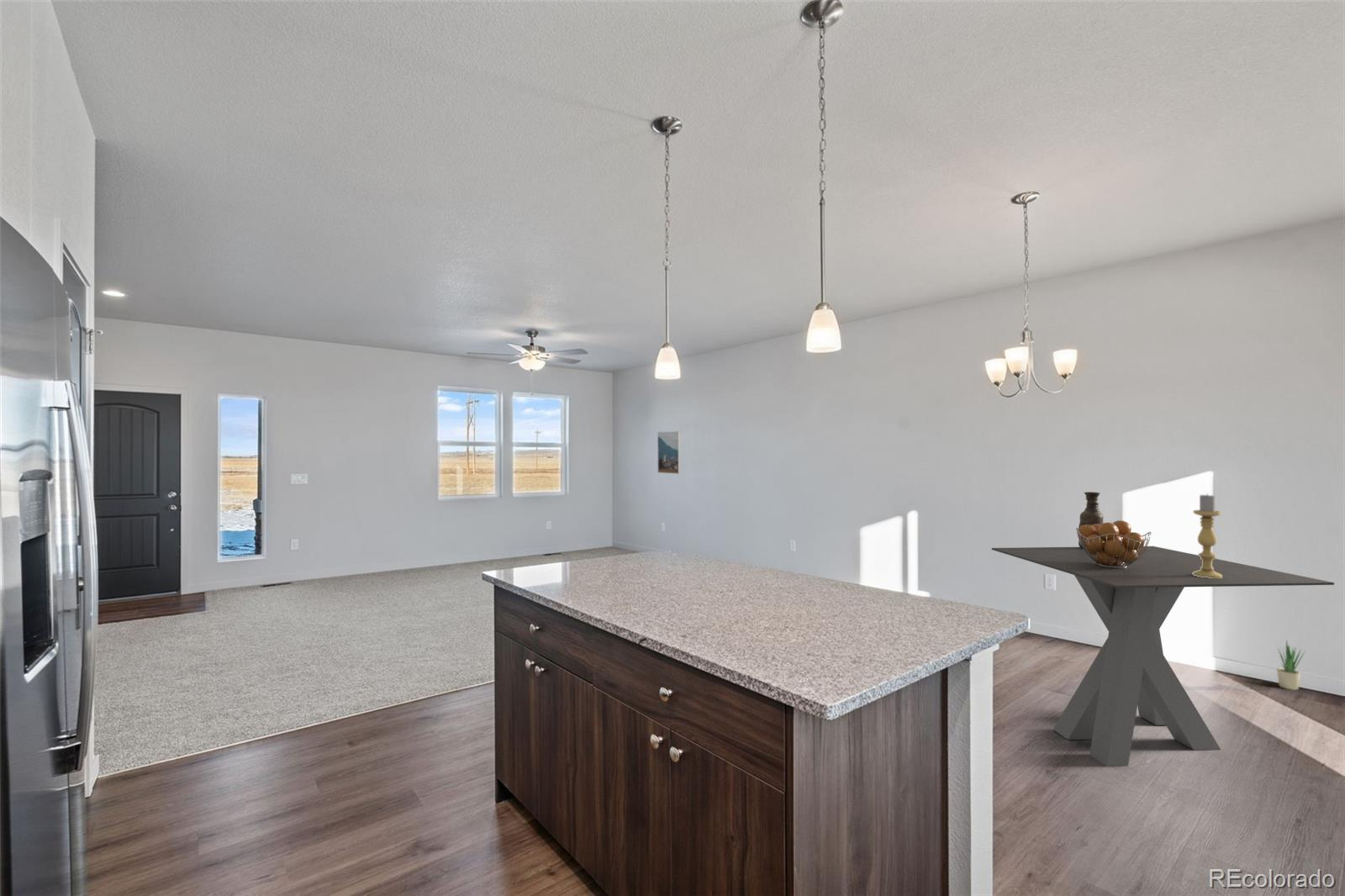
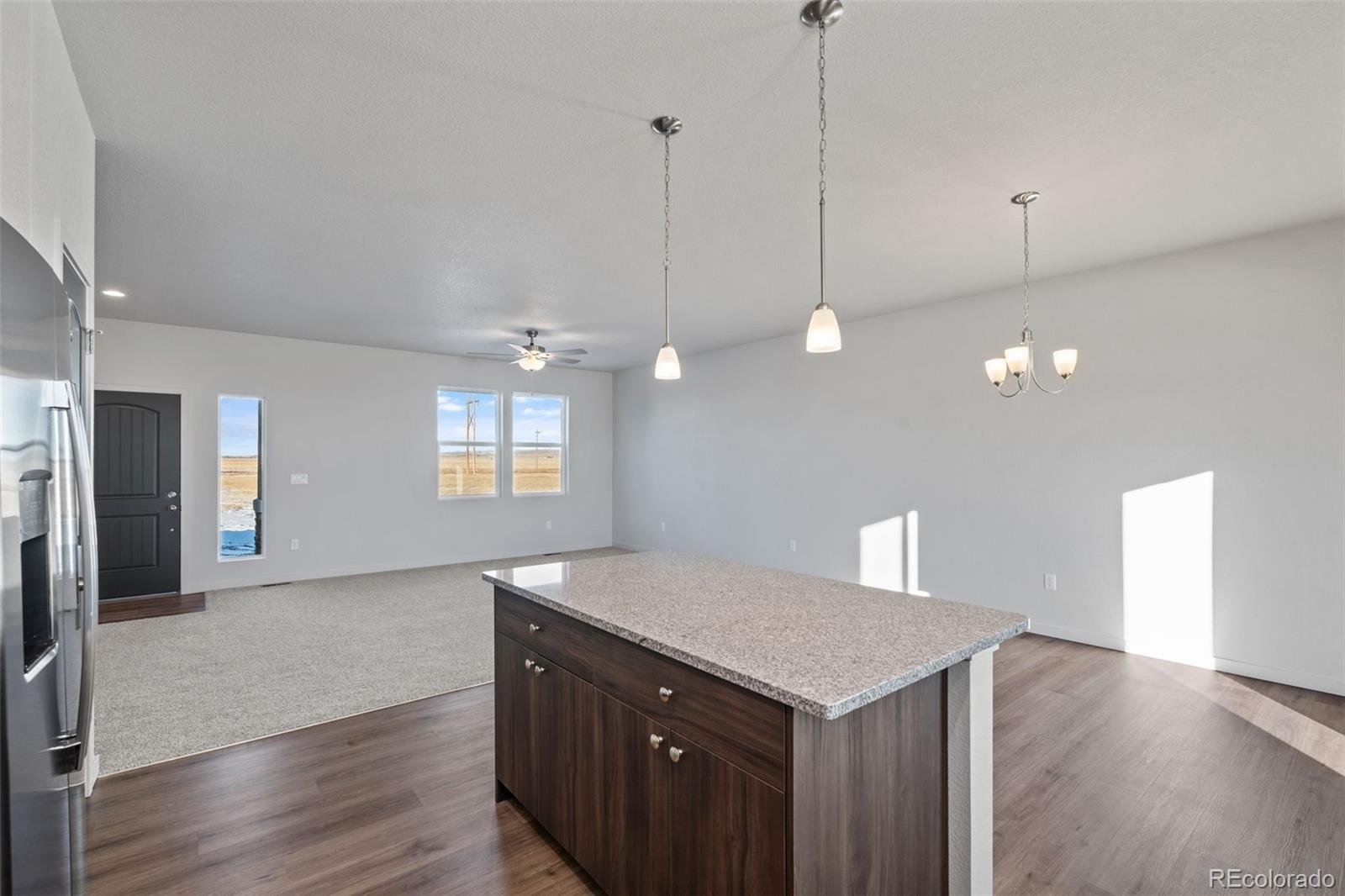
- fruit basket [1075,519,1152,568]
- potted plant [1276,639,1306,691]
- dining table [991,546,1335,767]
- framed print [657,430,681,475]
- candle holder [1192,493,1222,578]
- vase [1078,491,1105,548]
